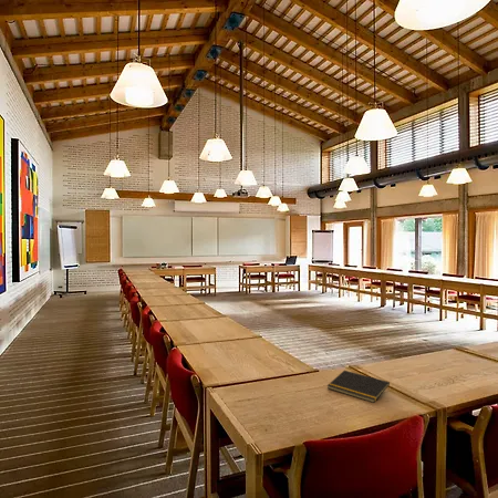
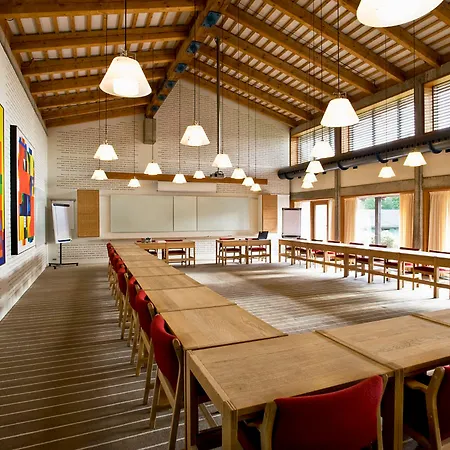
- notepad [326,370,391,404]
